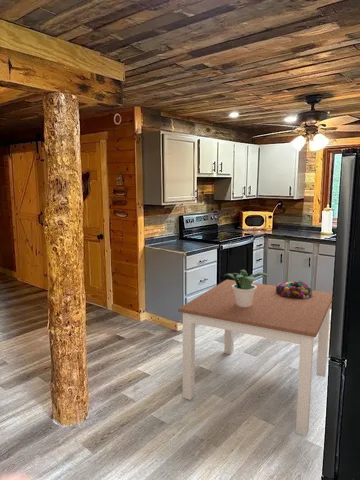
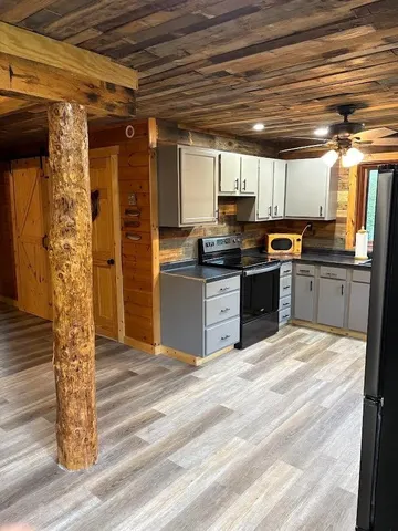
- potted plant [223,269,269,307]
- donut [275,280,313,299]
- dining table [177,279,333,437]
